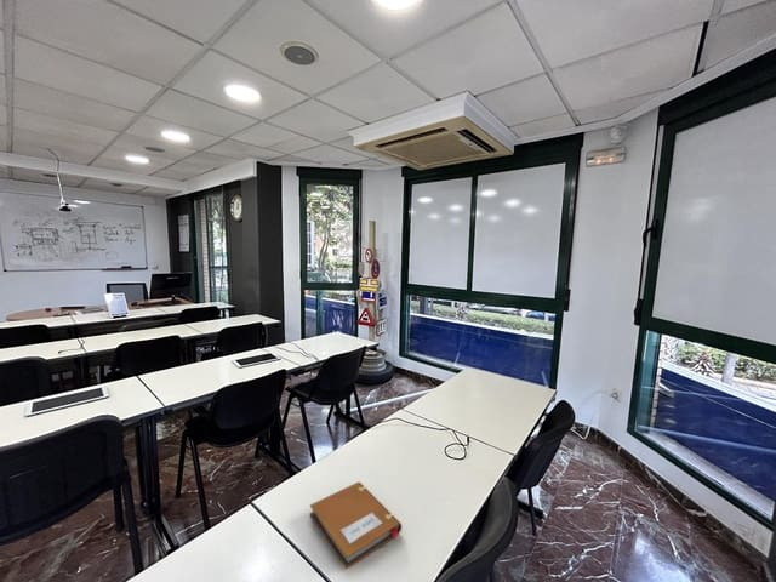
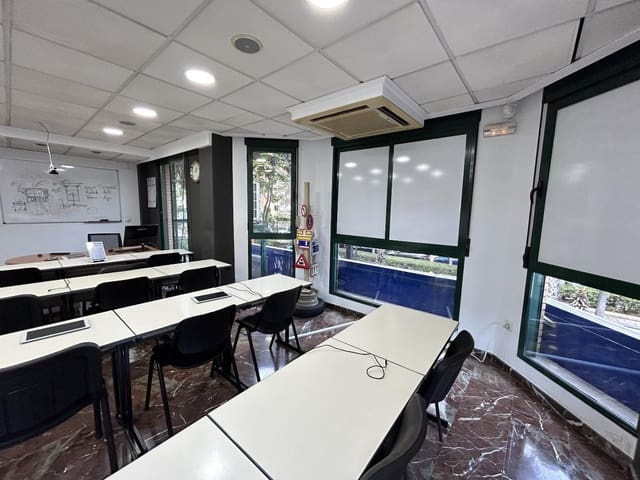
- notebook [309,480,403,569]
